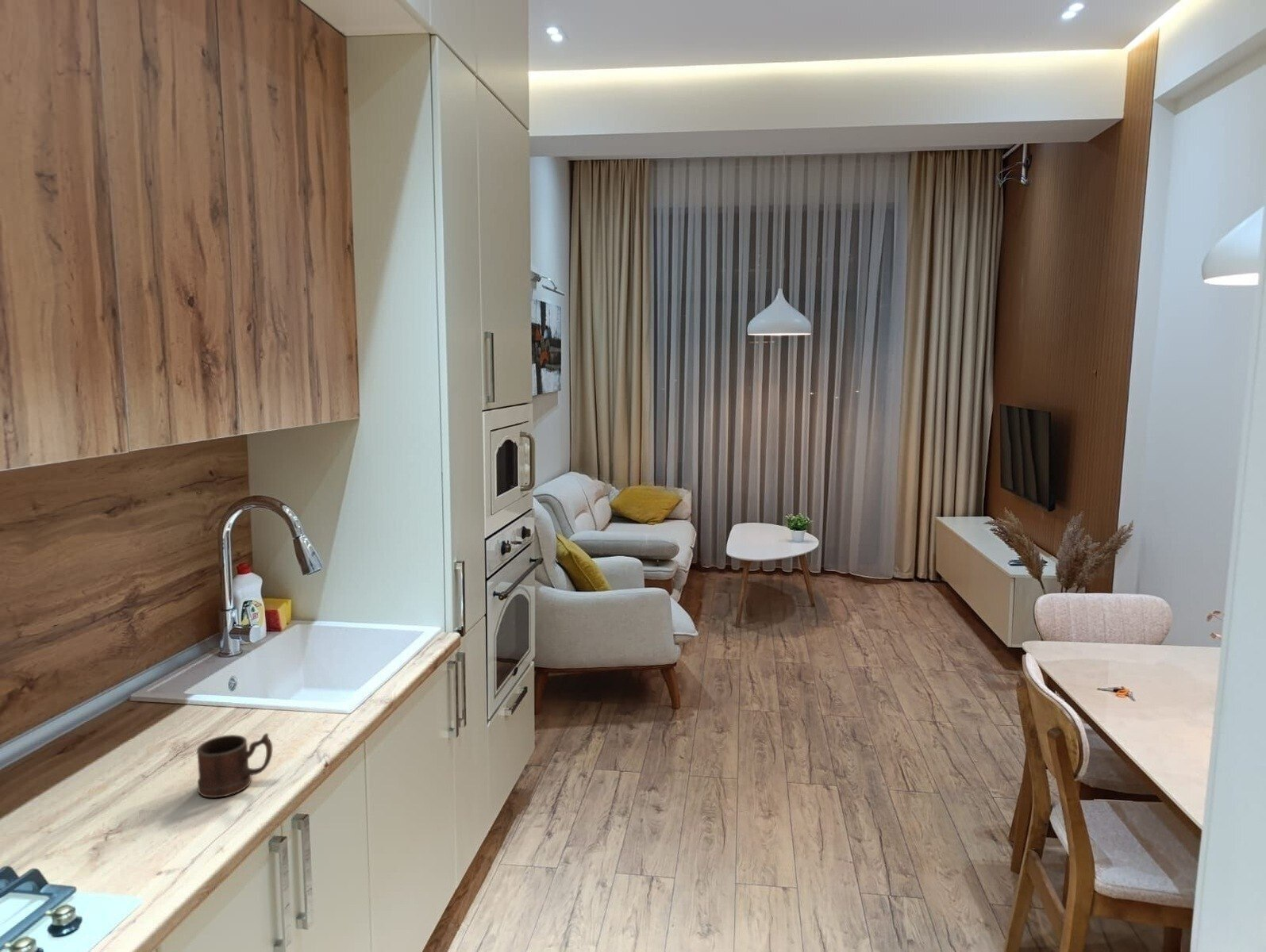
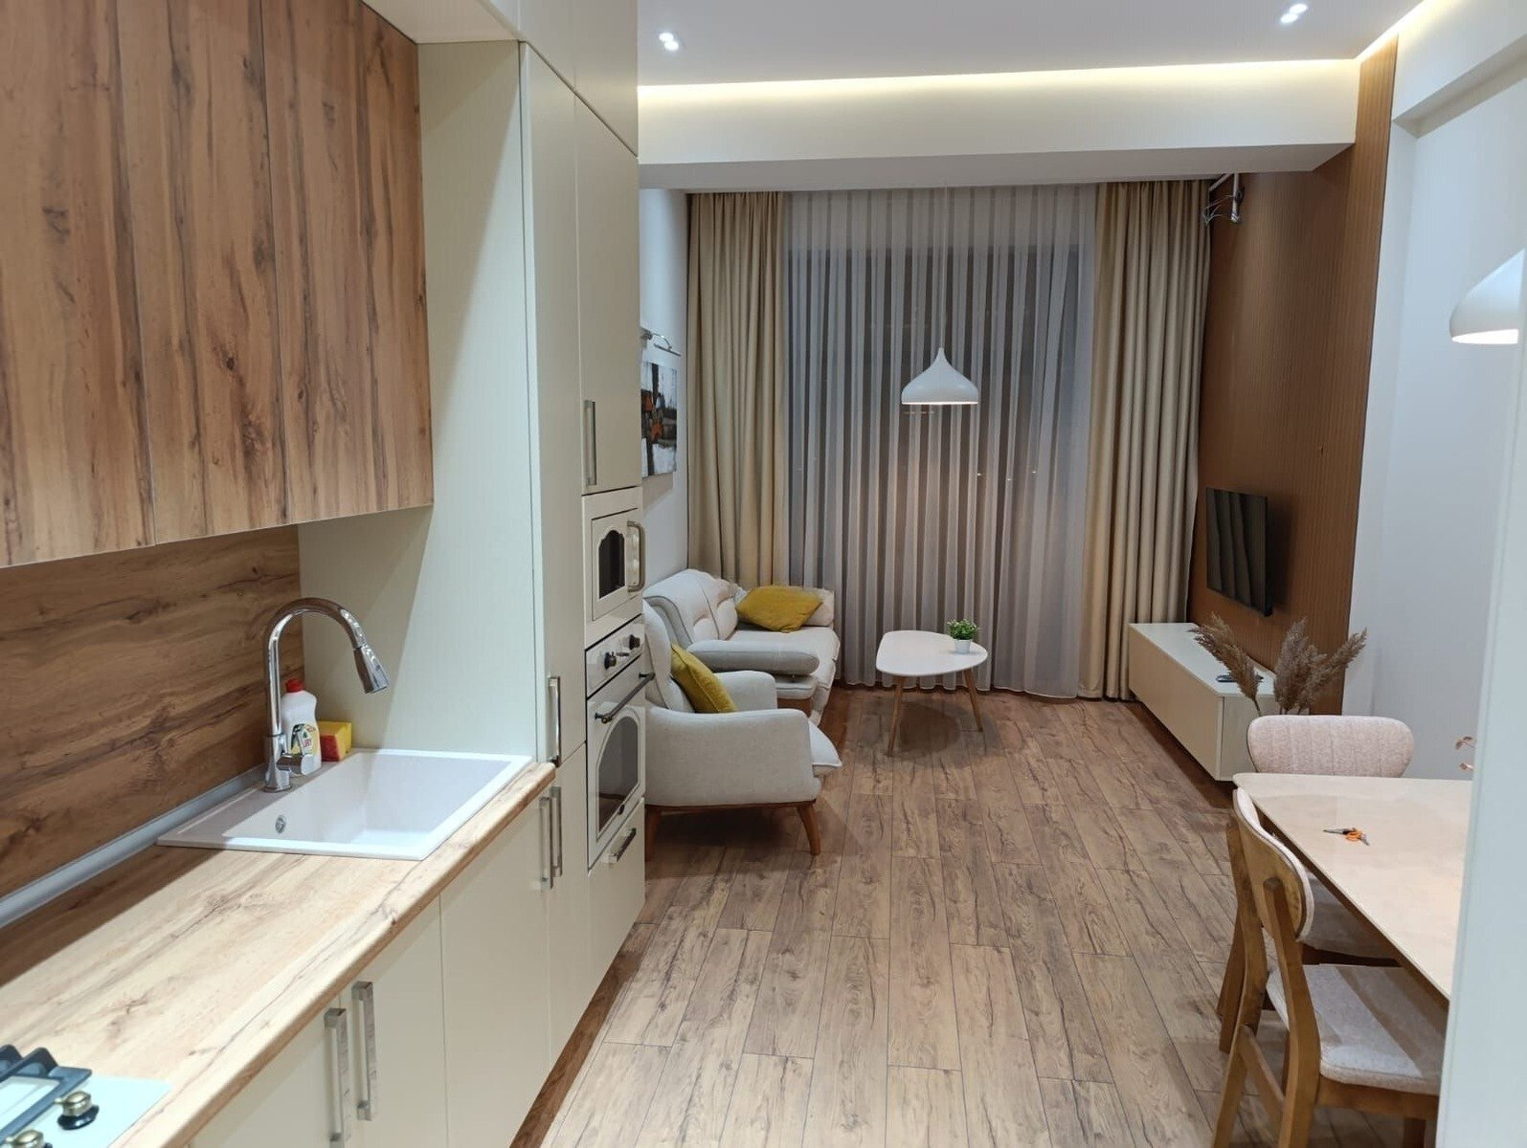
- mug [196,732,274,799]
